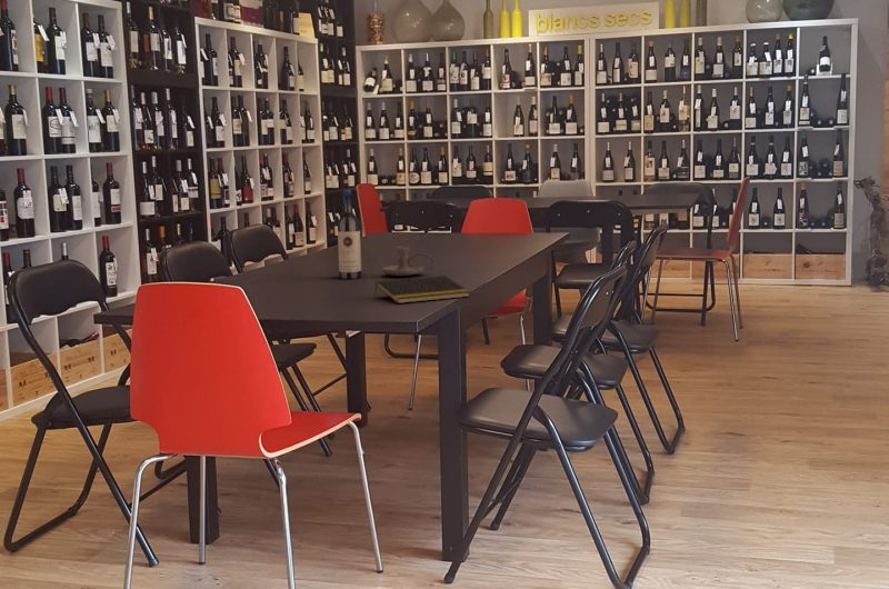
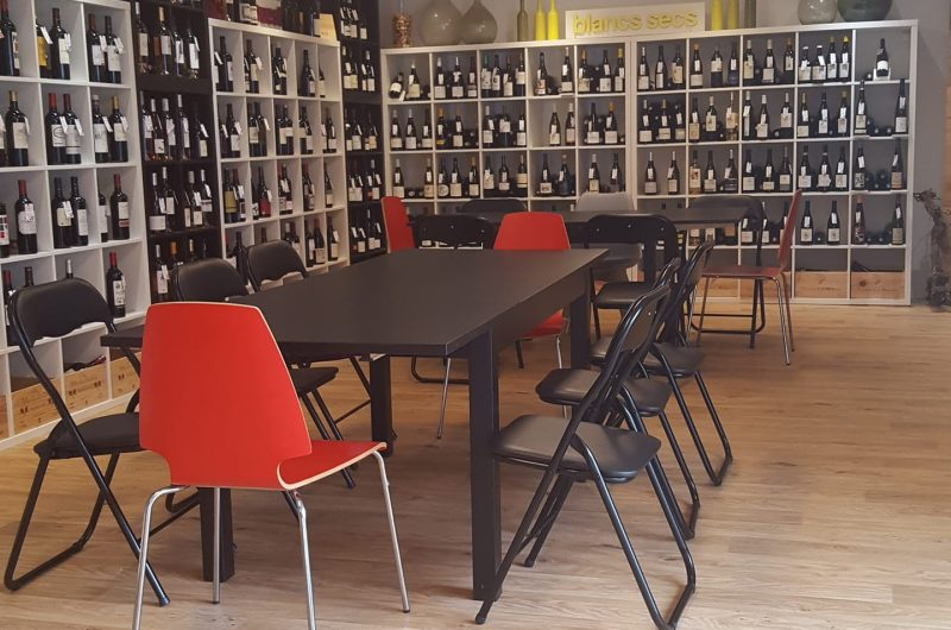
- notepad [373,274,471,305]
- wine bottle [337,189,362,280]
- candle holder [381,246,436,277]
